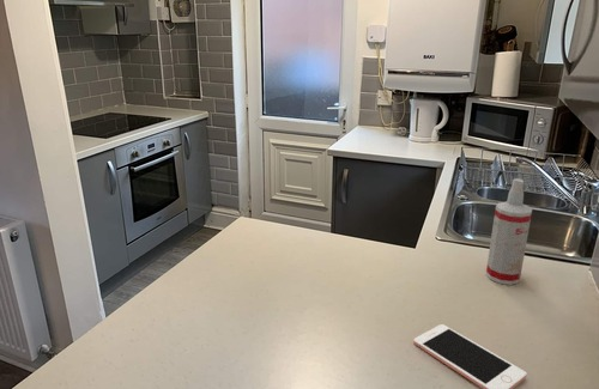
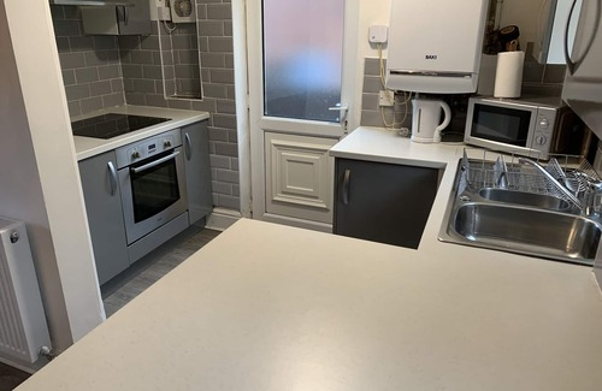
- spray bottle [485,177,533,286]
- cell phone [412,323,528,389]
